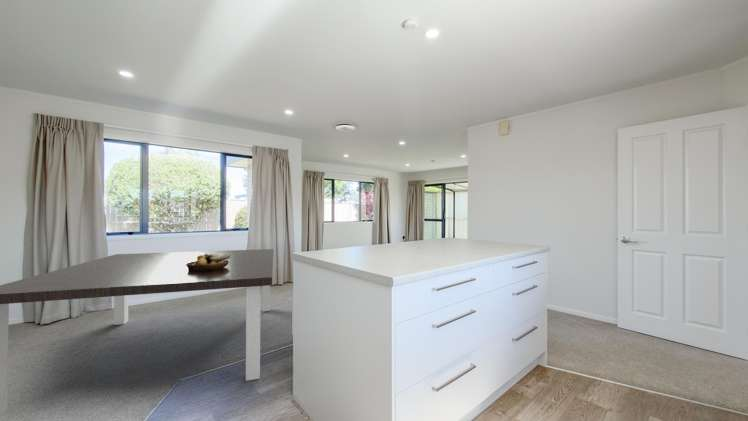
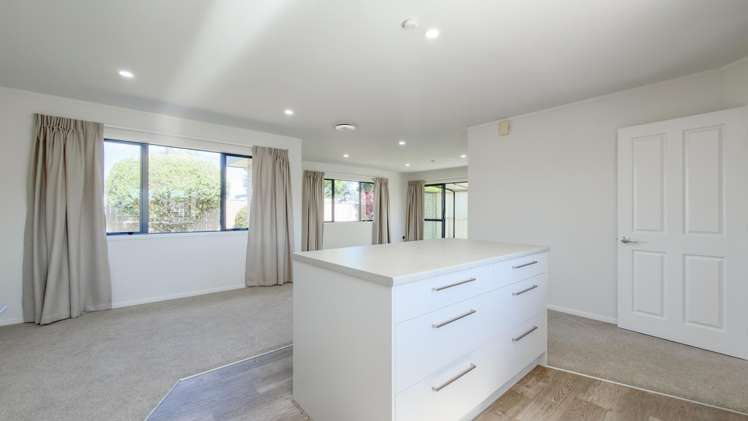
- dining table [0,248,274,416]
- fruit bowl [186,254,230,272]
